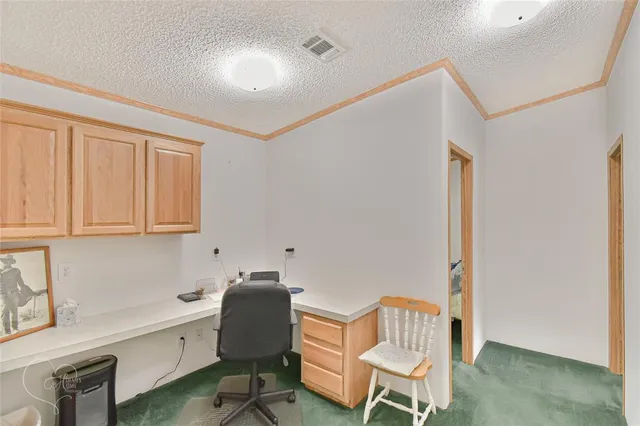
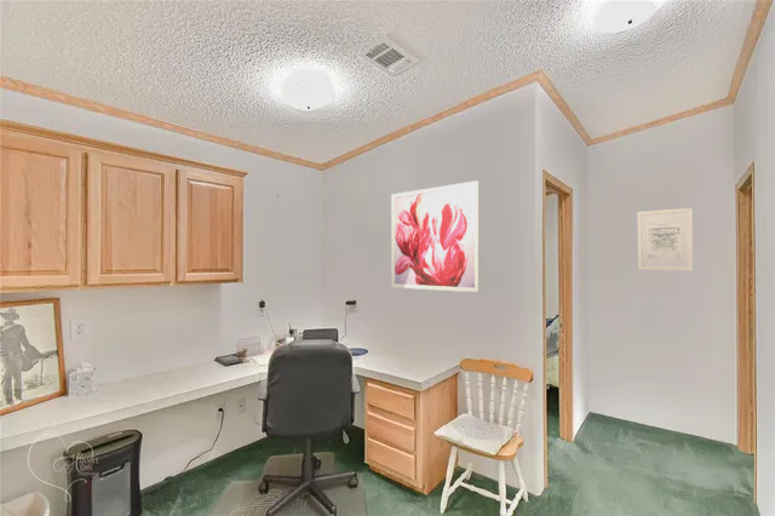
+ wall art [390,179,481,293]
+ wall art [636,207,694,271]
